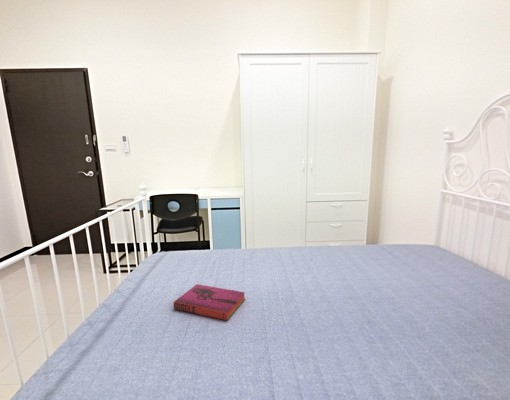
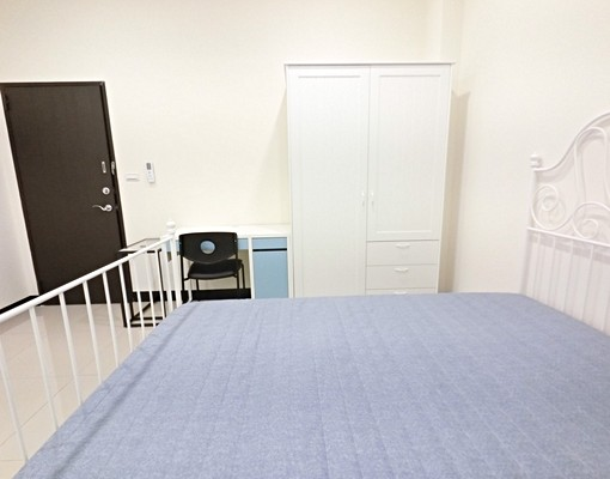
- hardback book [172,283,246,321]
